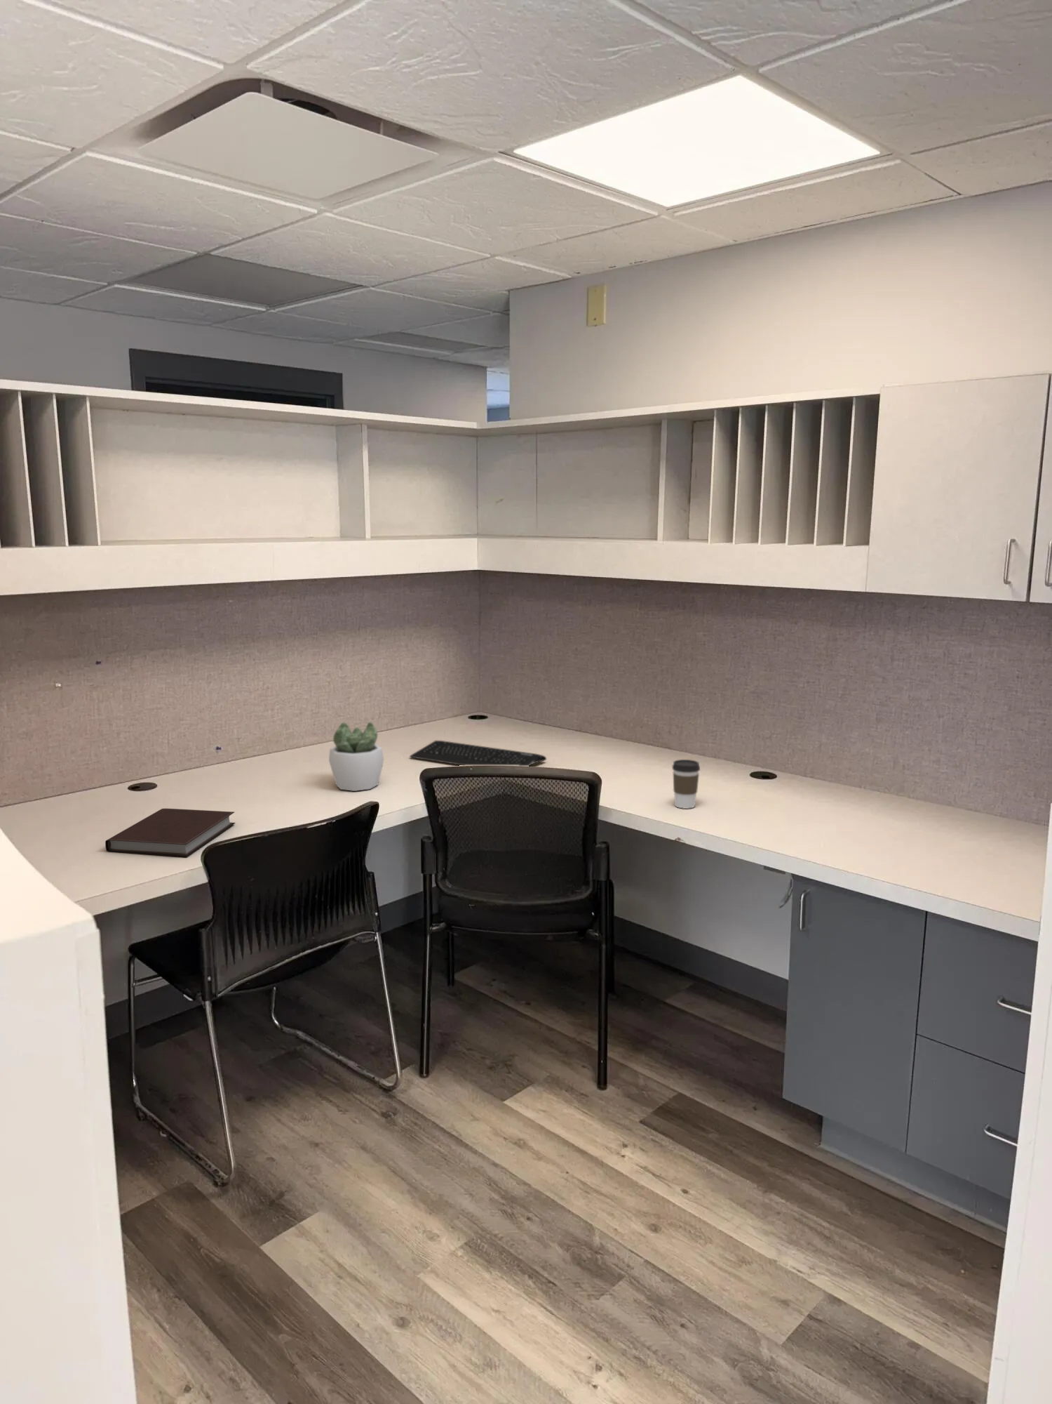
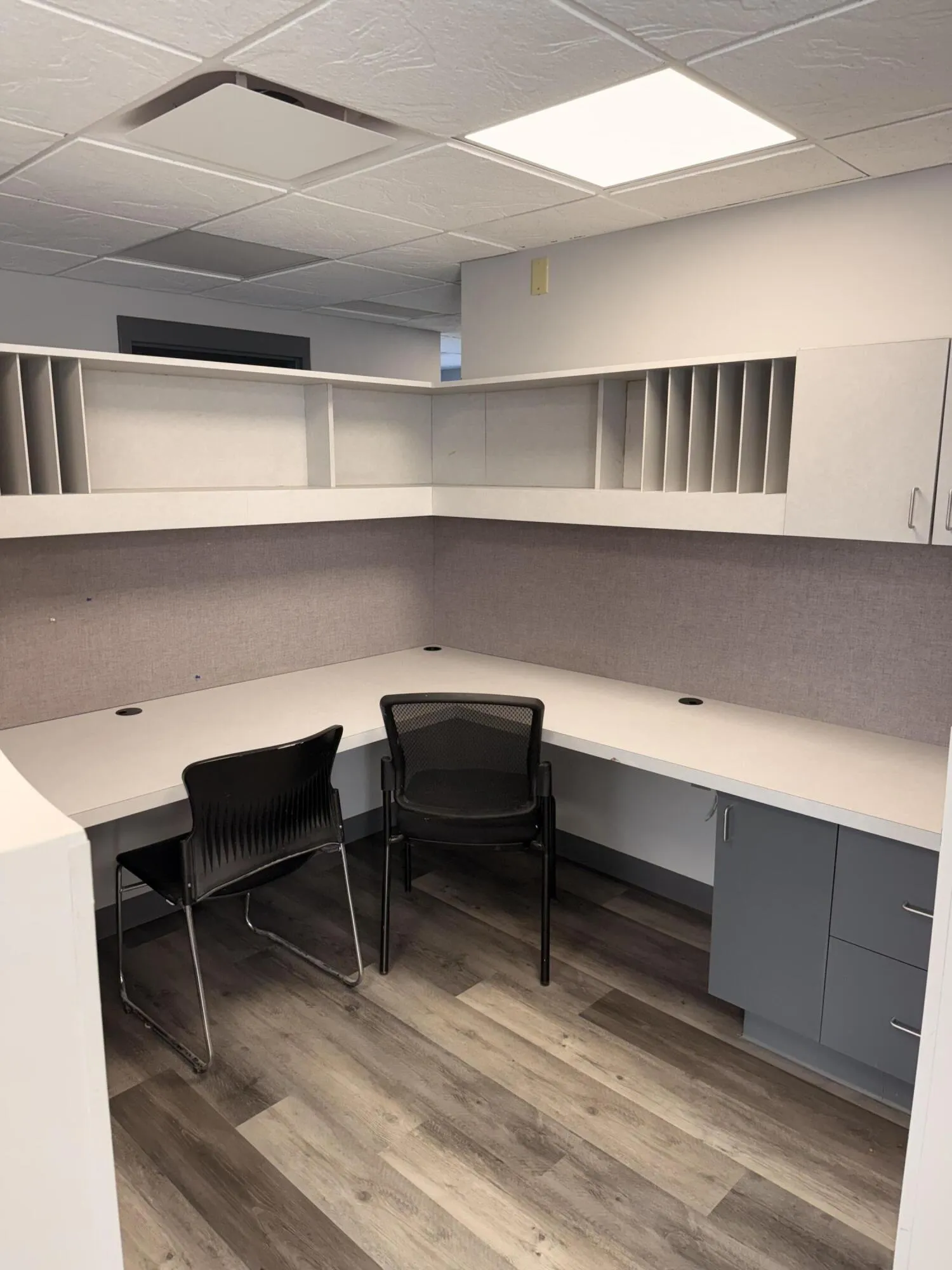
- coffee cup [672,758,701,809]
- notebook [105,808,236,857]
- keyboard [409,740,547,766]
- succulent plant [328,722,385,792]
